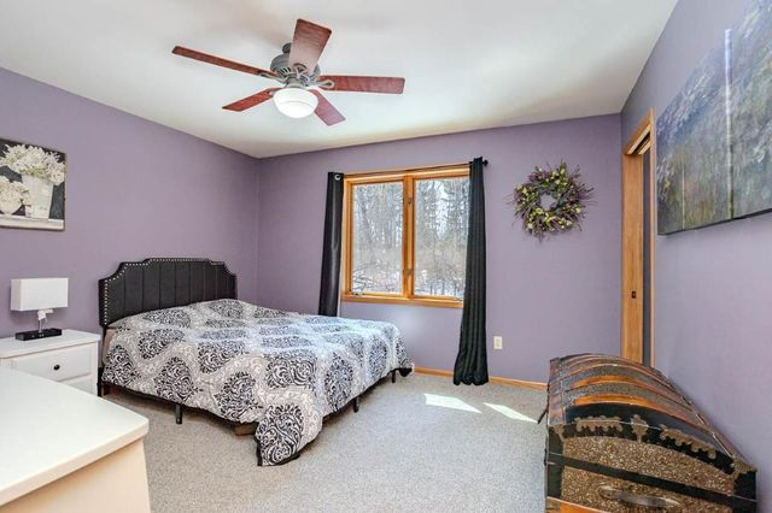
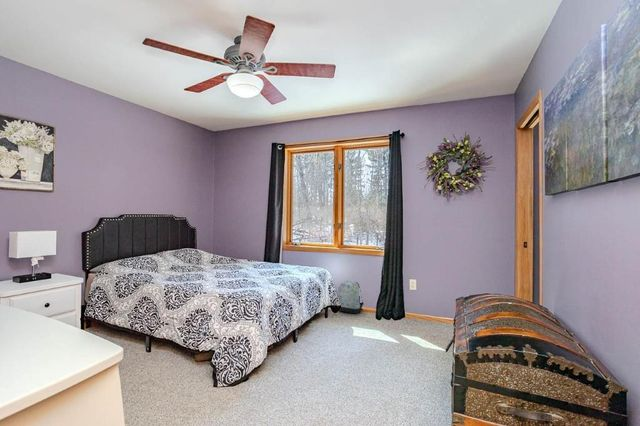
+ backpack [337,279,365,314]
